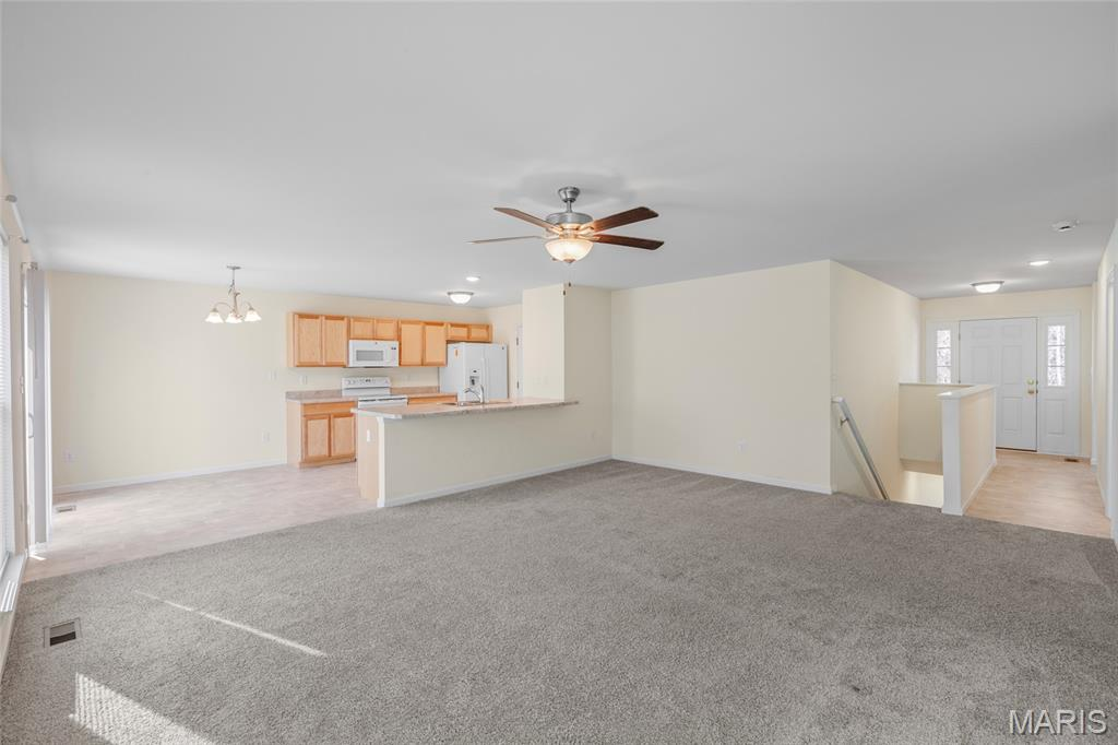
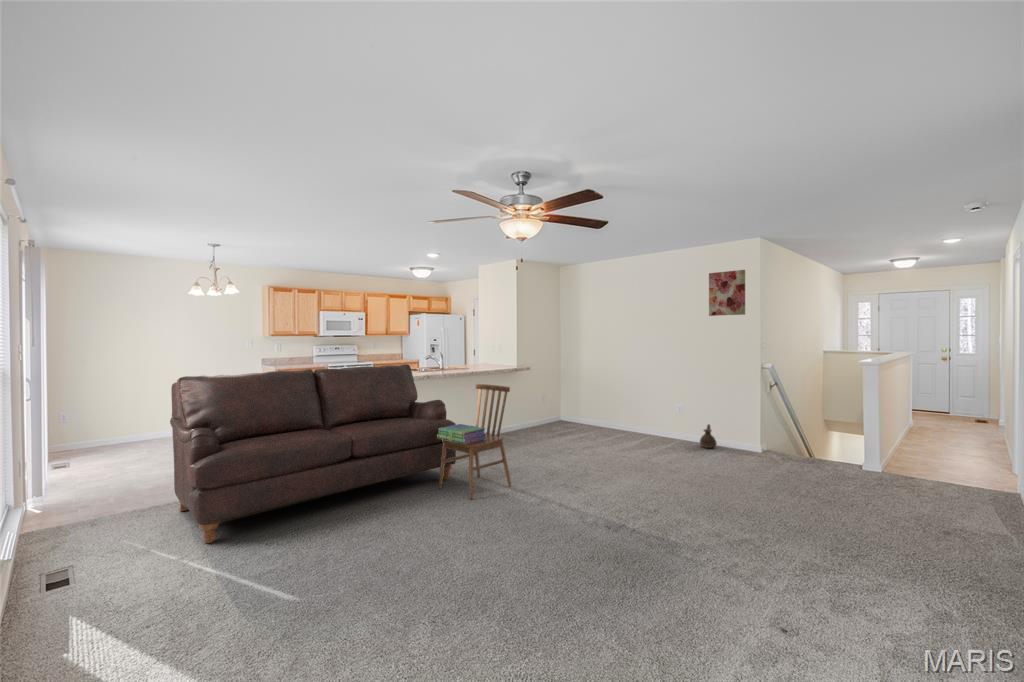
+ wall art [708,269,746,317]
+ stack of books [437,423,487,444]
+ sofa [169,363,457,544]
+ dining chair [438,383,512,500]
+ ceramic jug [699,423,718,449]
